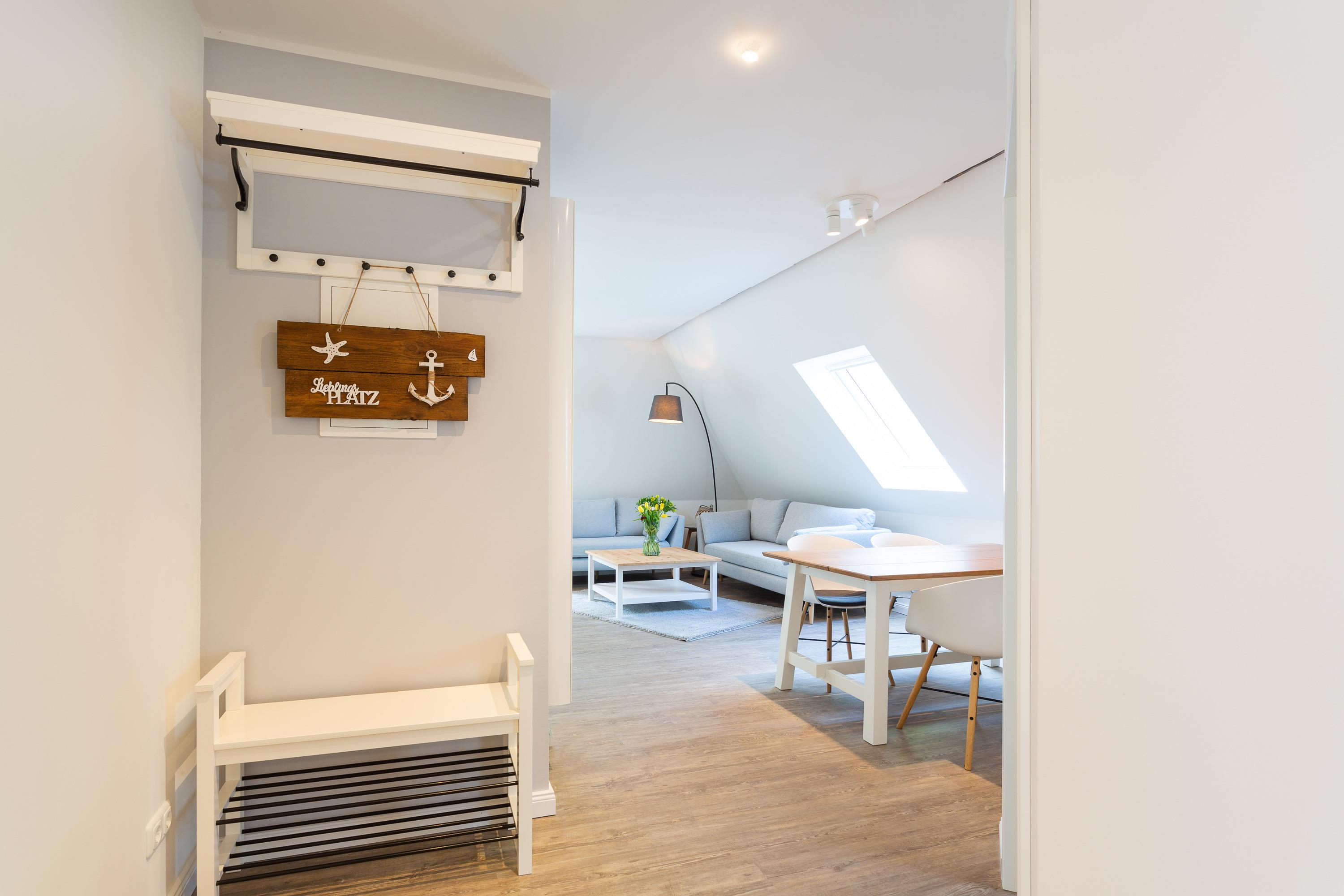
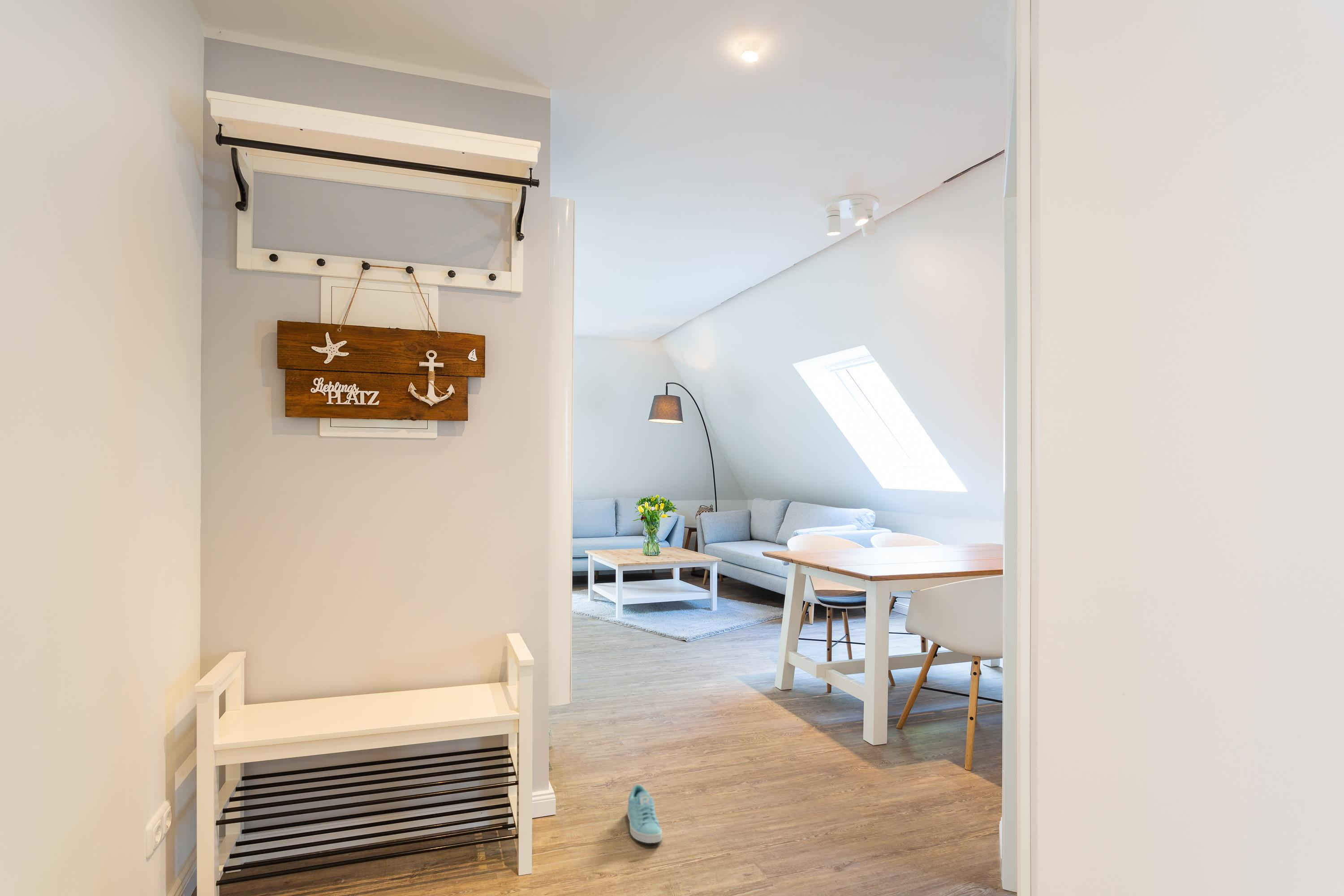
+ sneaker [627,784,663,844]
